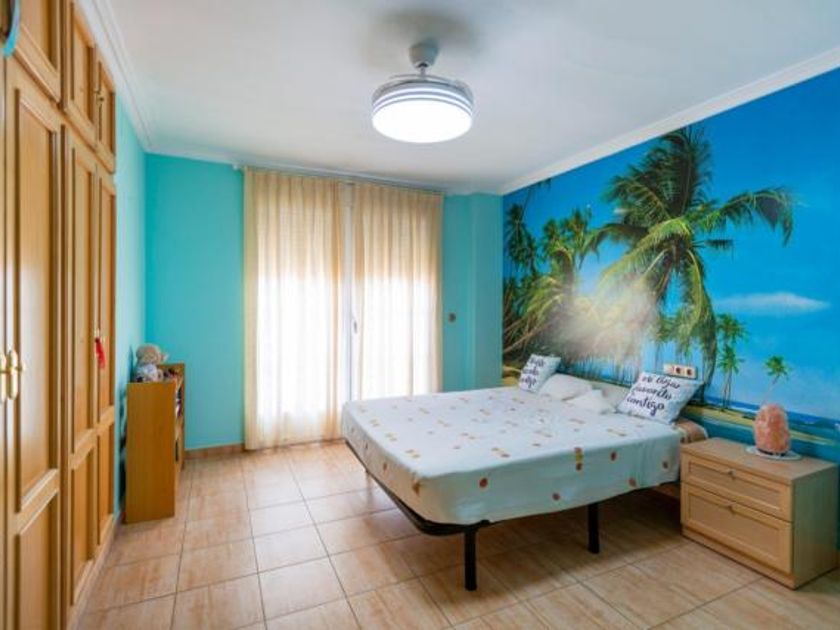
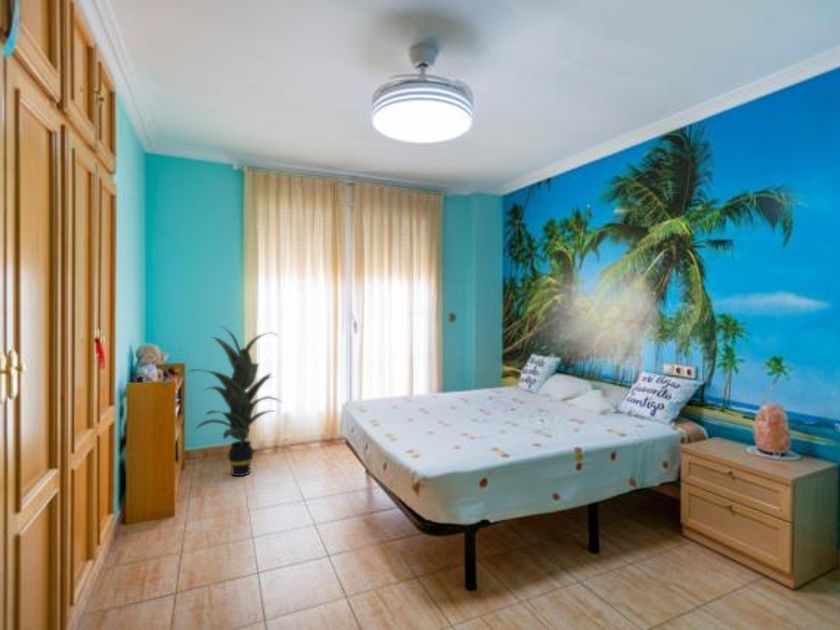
+ indoor plant [185,325,283,477]
